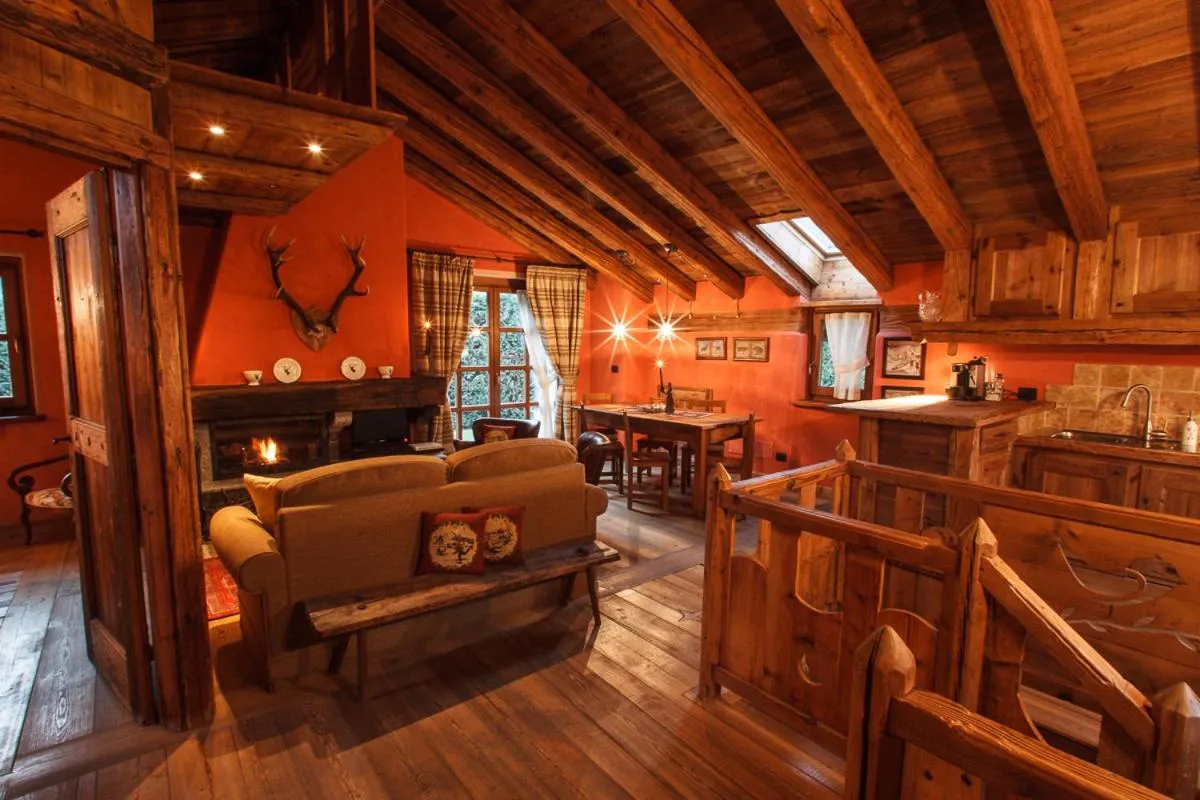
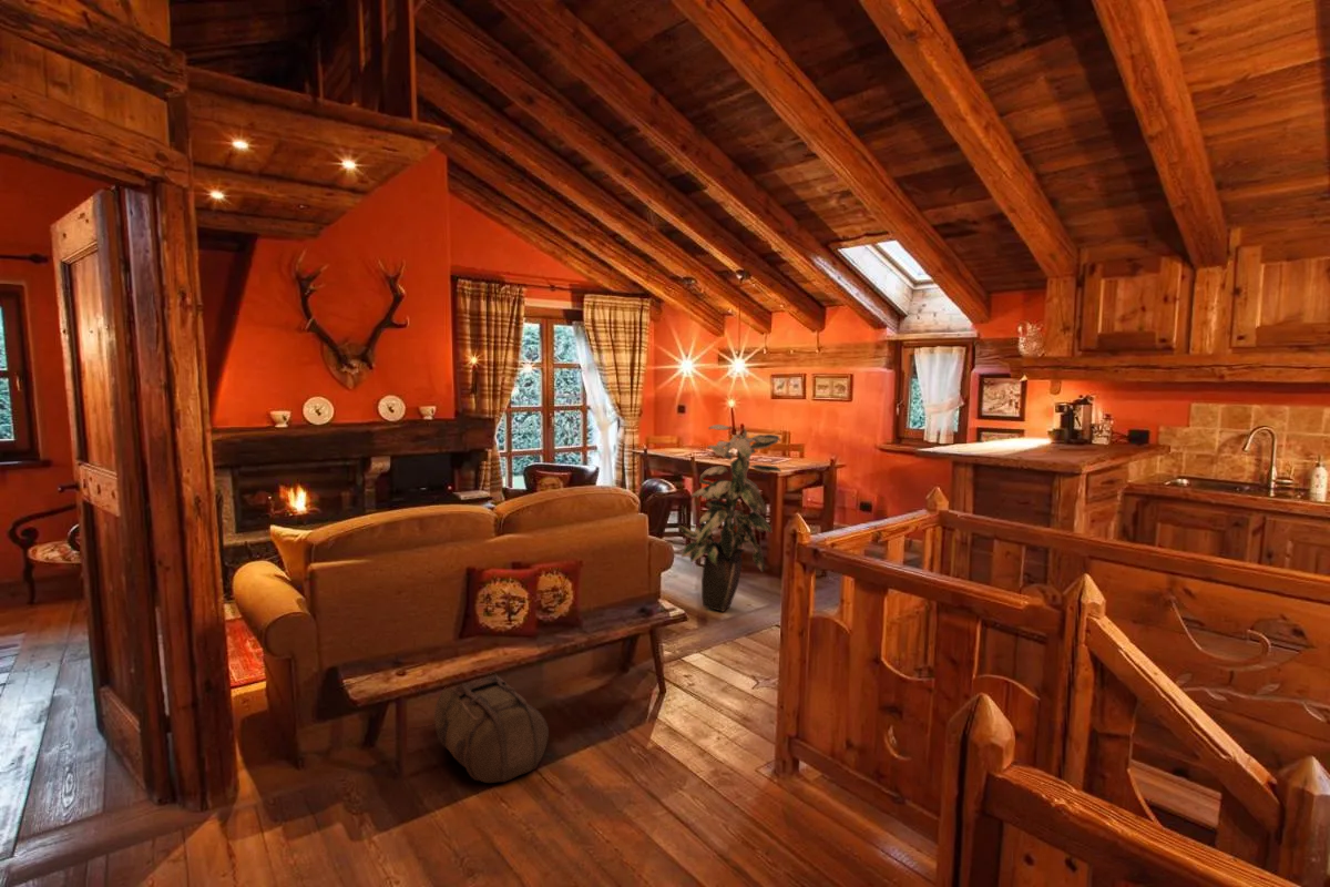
+ indoor plant [677,424,782,613]
+ backpack [433,673,550,784]
